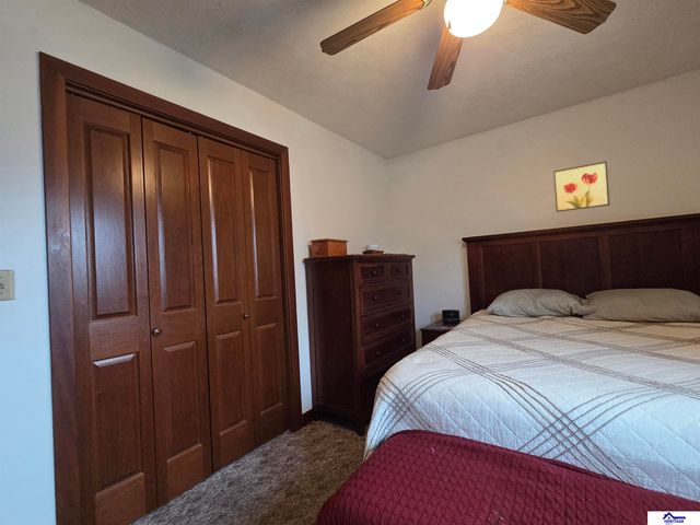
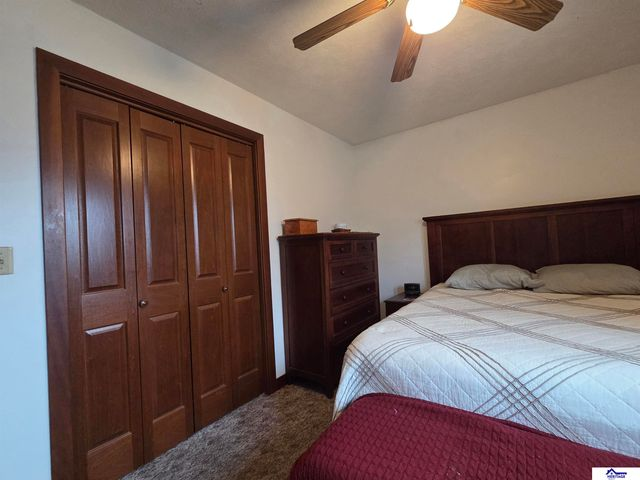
- wall art [552,160,610,213]
